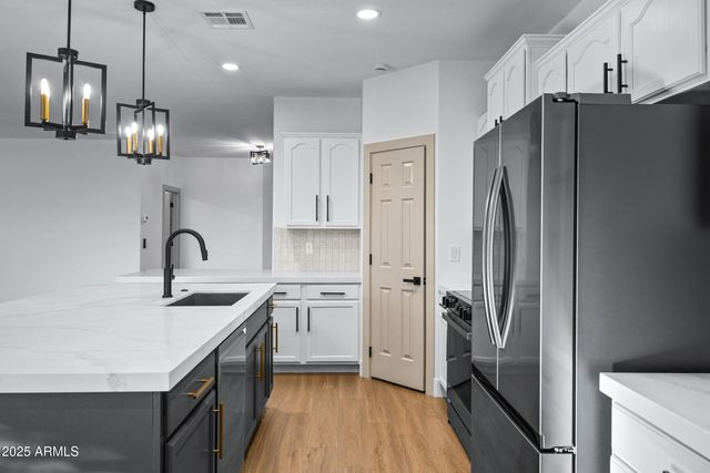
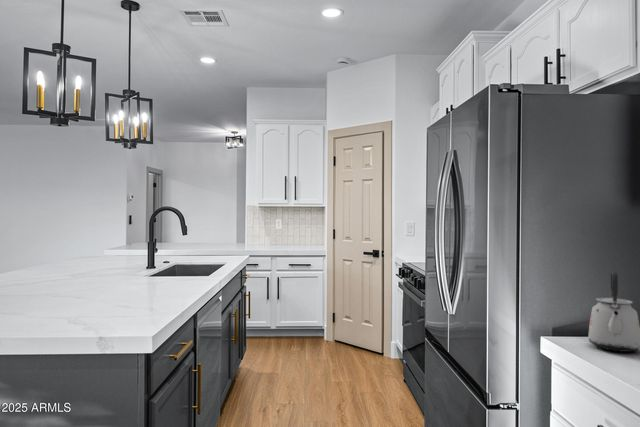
+ kettle [587,270,640,353]
